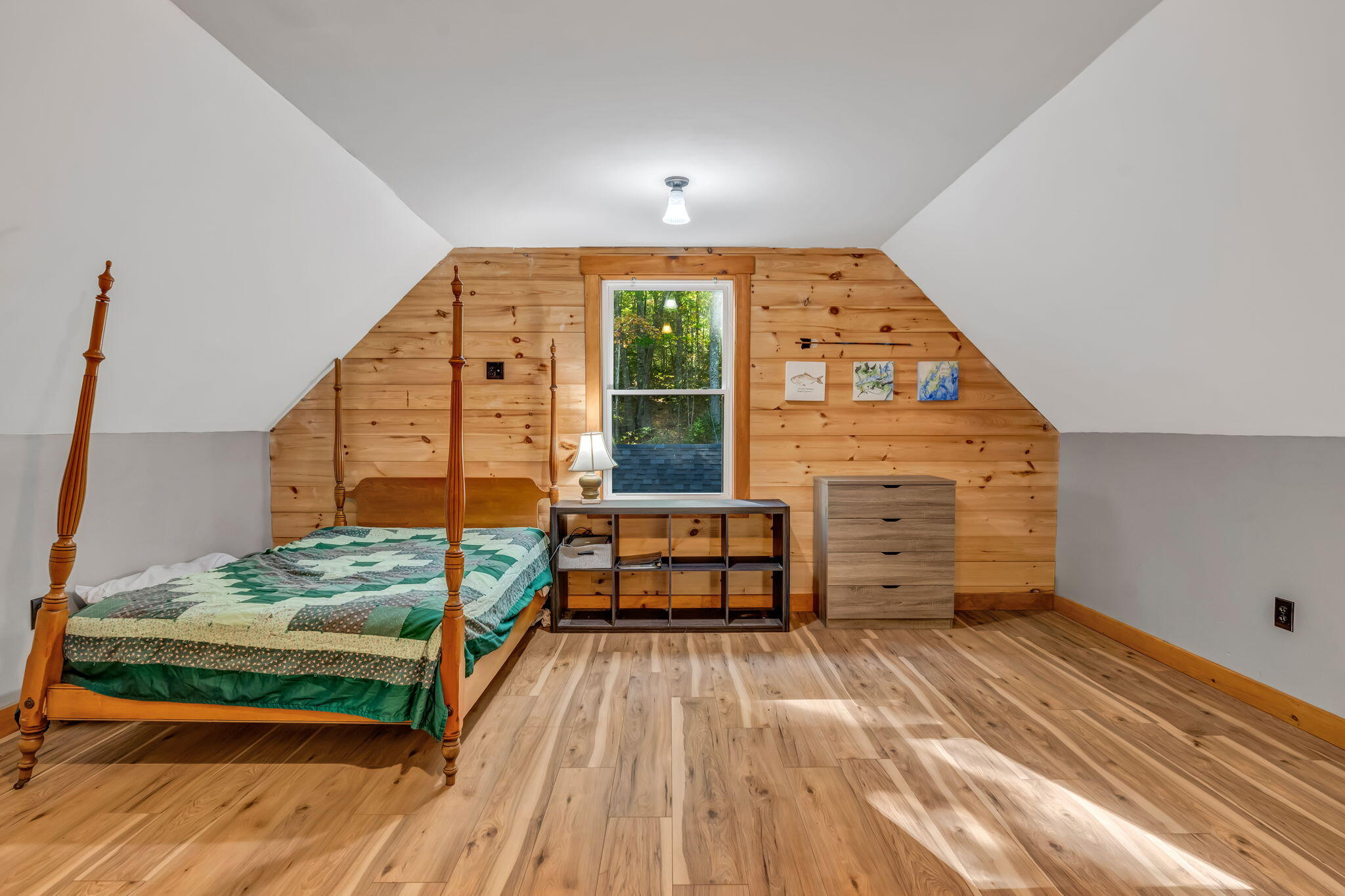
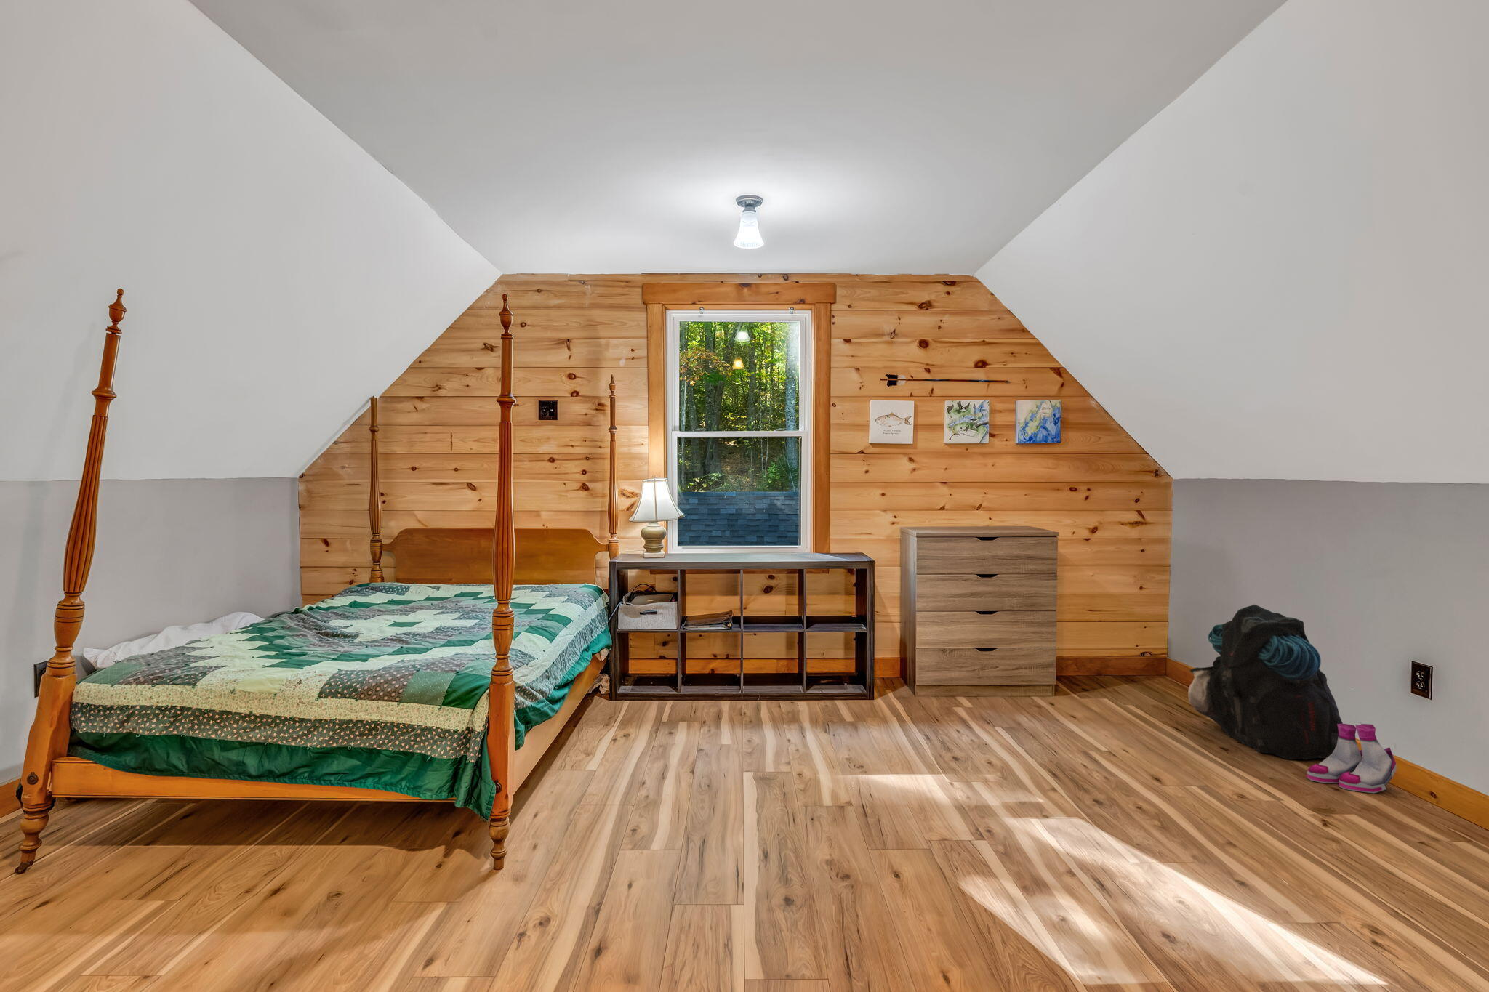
+ boots [1306,723,1397,794]
+ backpack [1187,603,1344,761]
